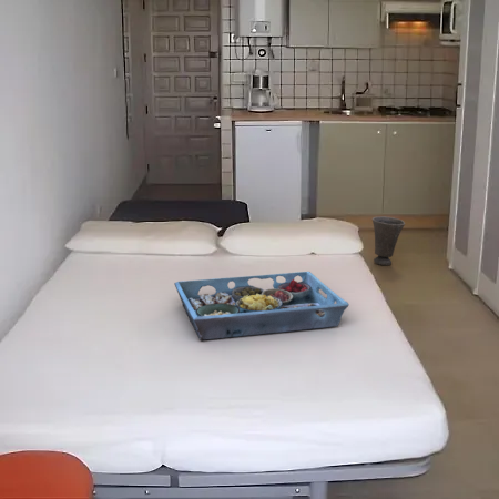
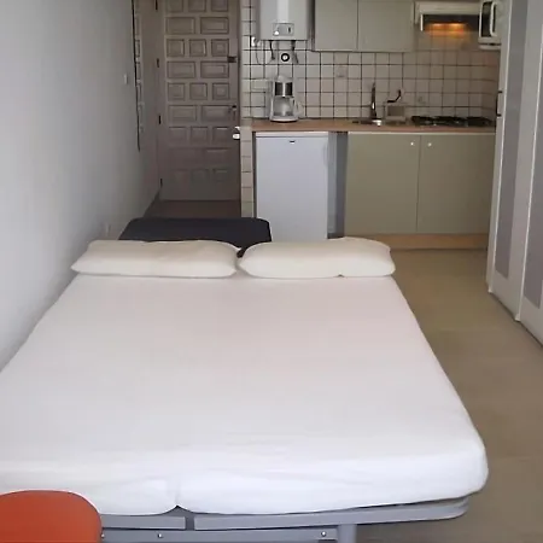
- vase [371,215,406,266]
- serving tray [173,271,350,342]
